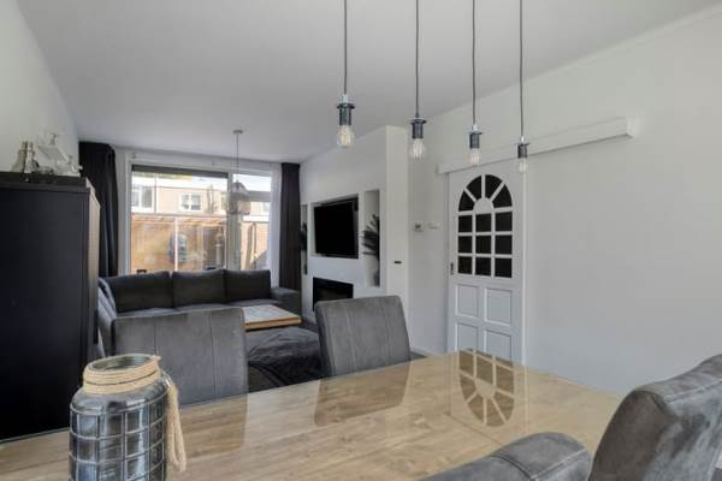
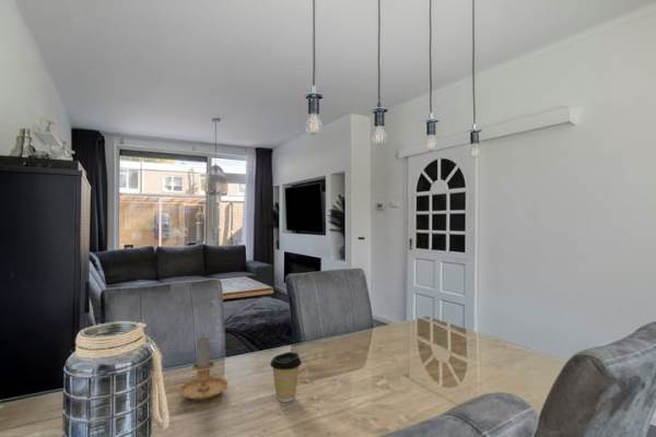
+ coffee cup [269,351,303,403]
+ candle [177,333,229,401]
